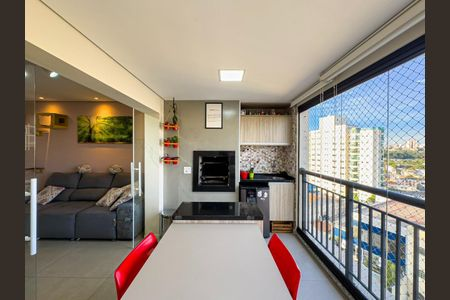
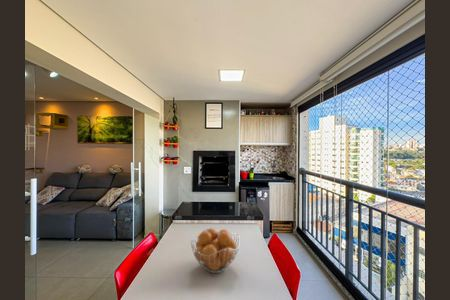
+ fruit basket [190,227,241,274]
